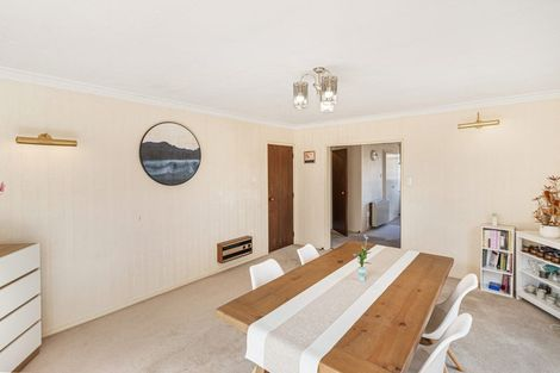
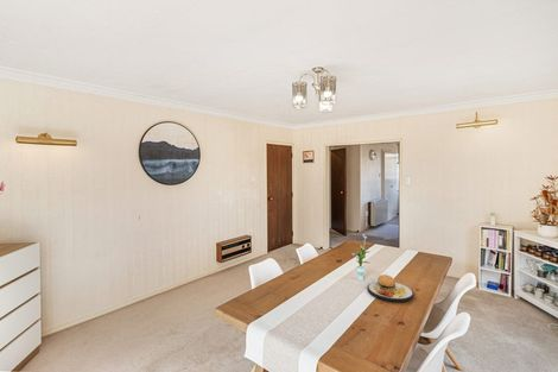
+ plate [367,273,416,303]
